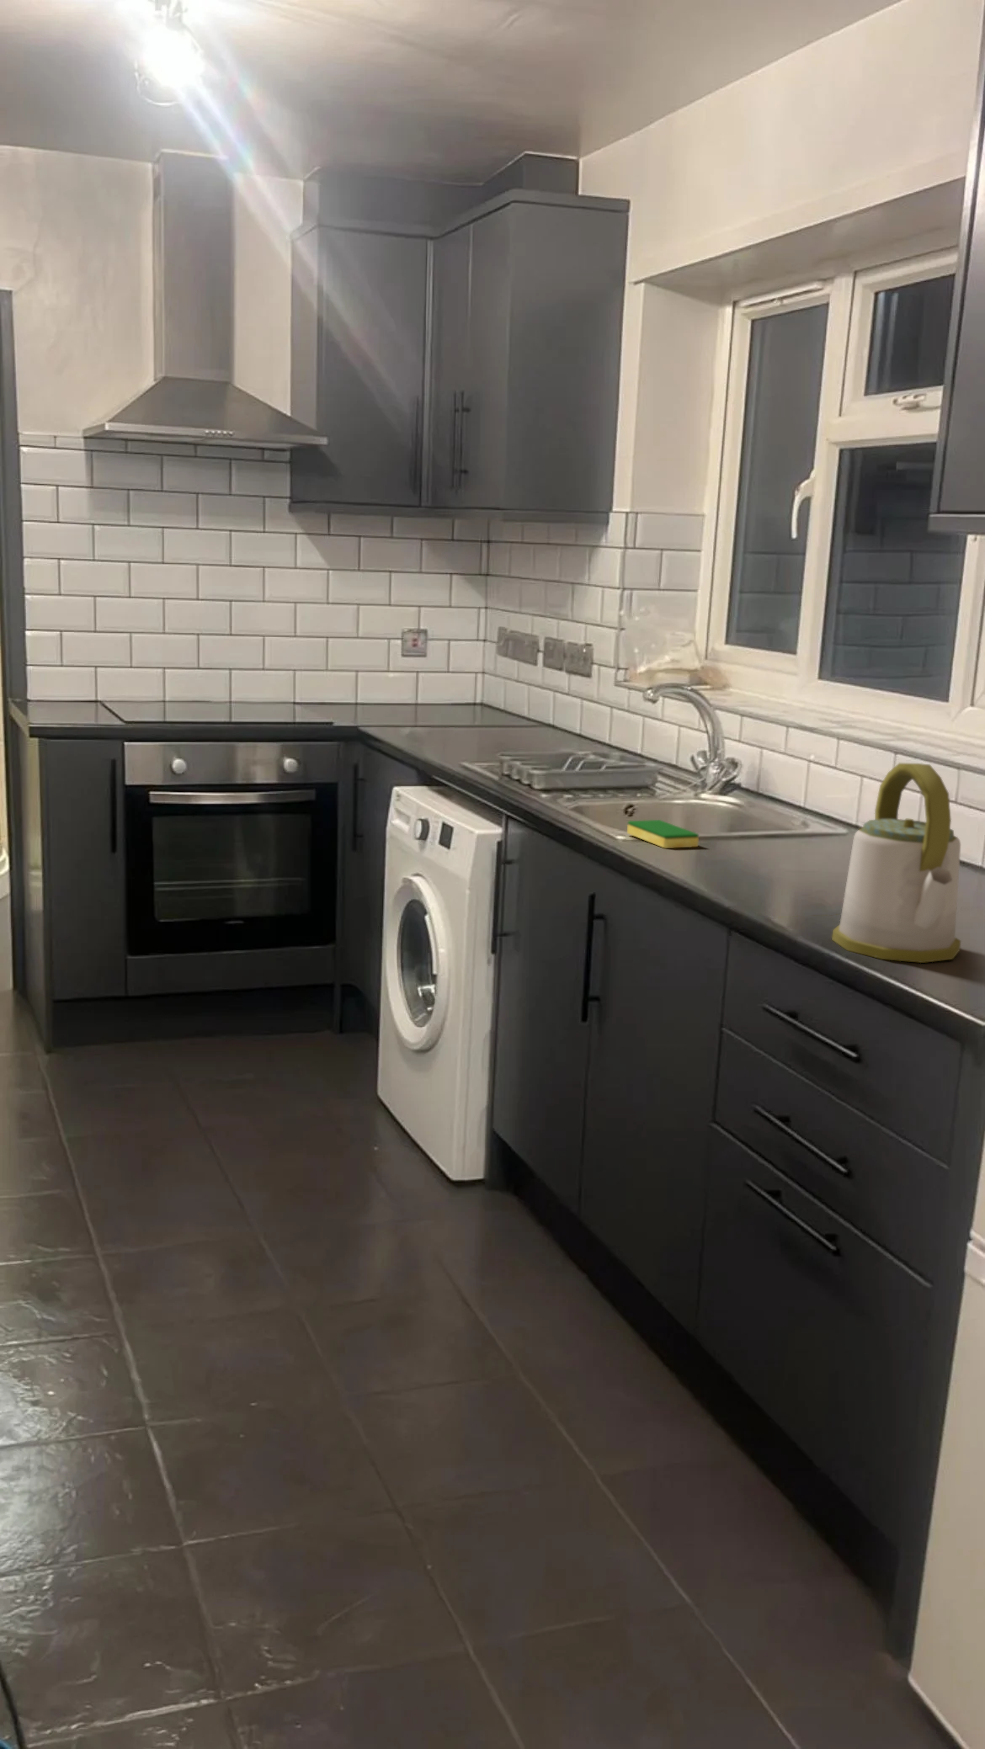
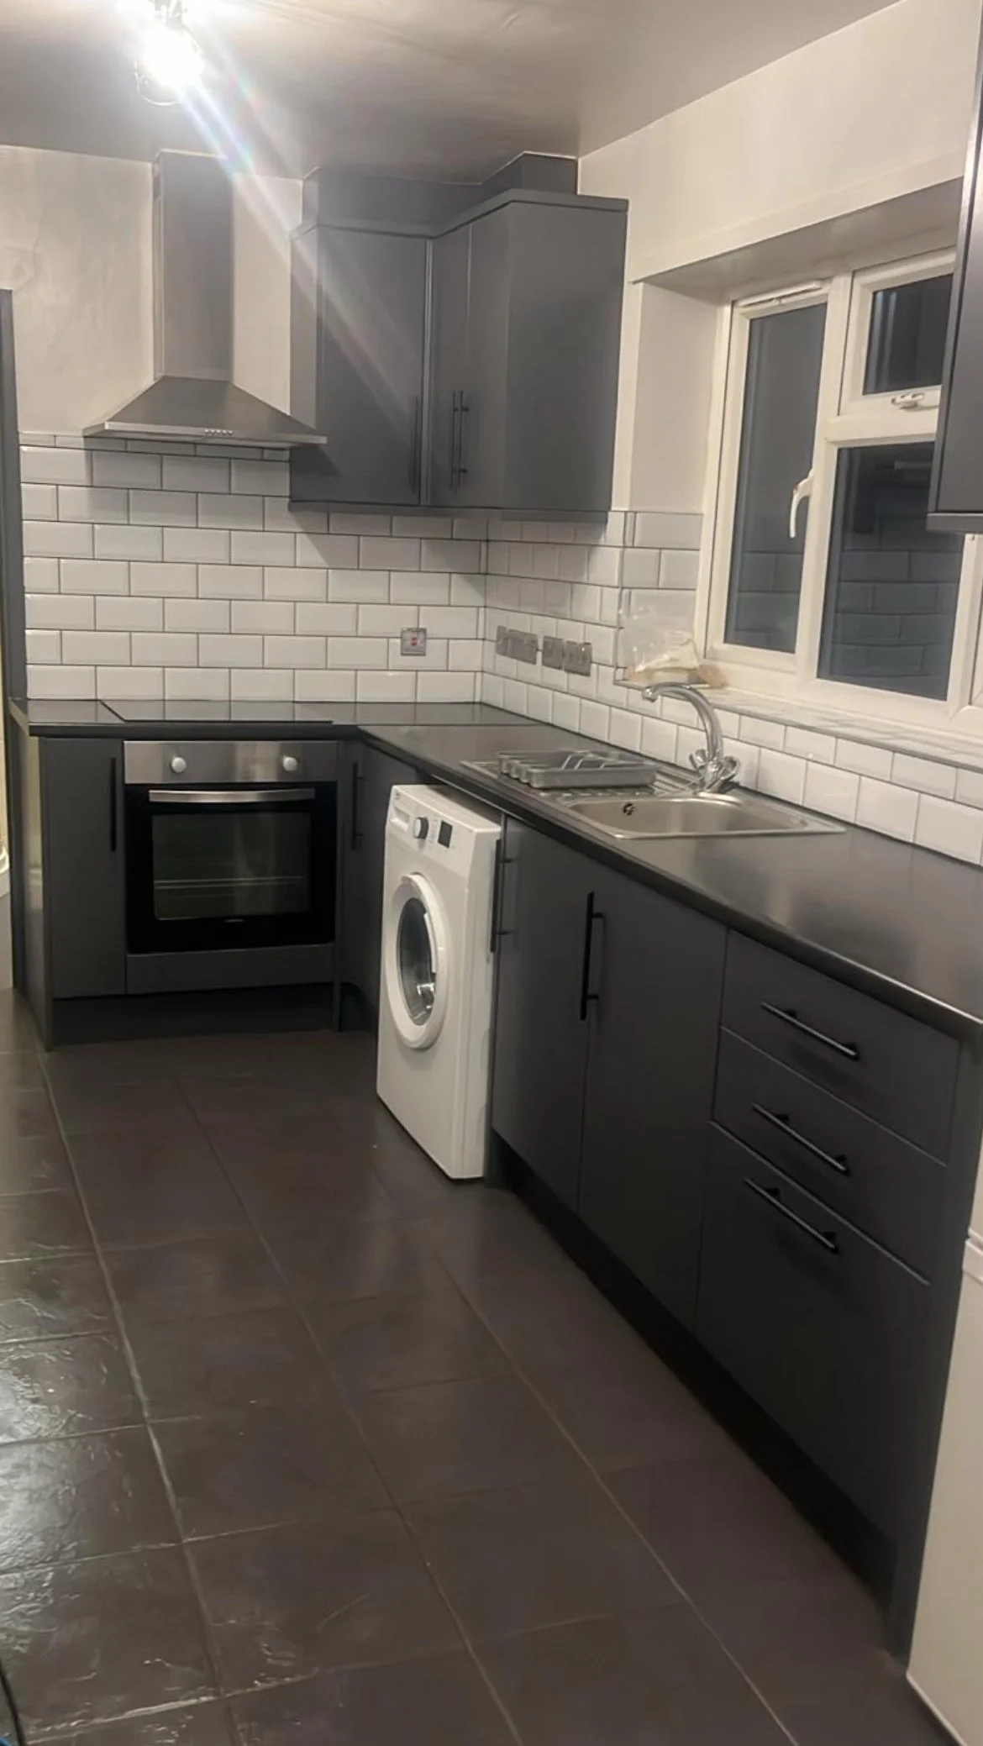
- dish sponge [626,819,699,849]
- kettle [831,763,961,963]
